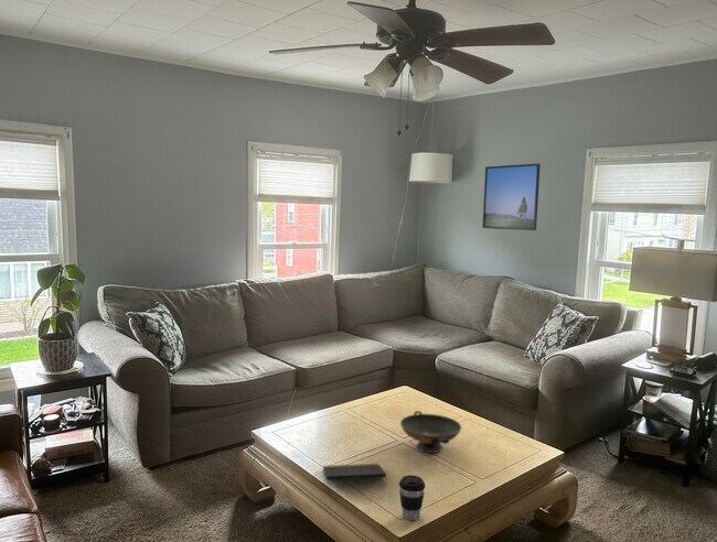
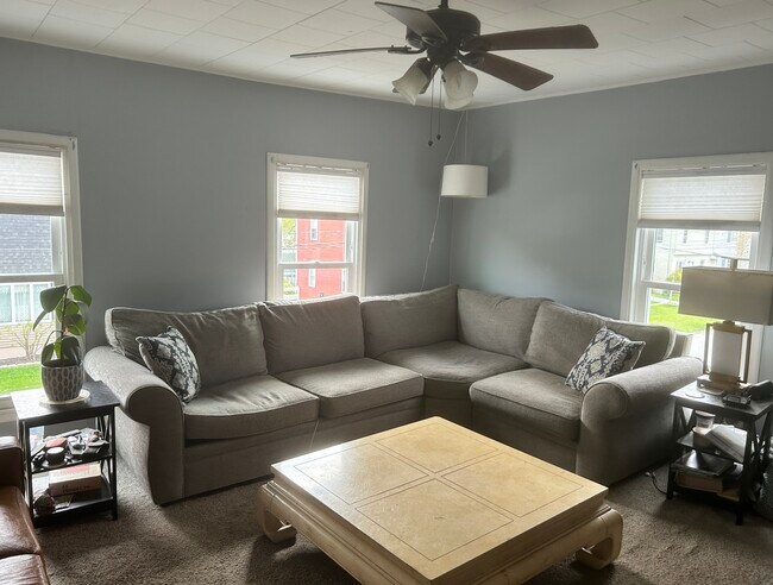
- notepad [322,463,388,485]
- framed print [482,162,542,231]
- coffee cup [398,475,426,521]
- decorative bowl [399,410,462,454]
